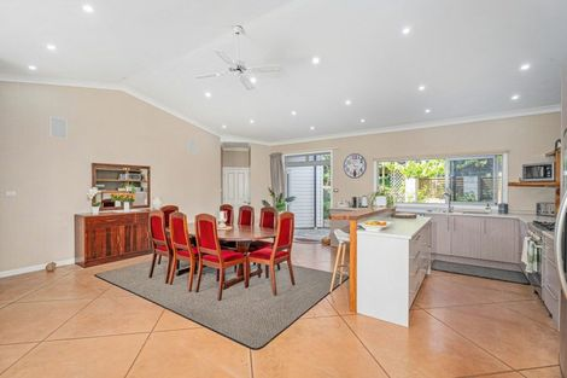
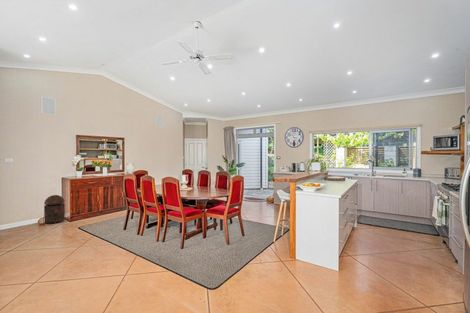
+ trash can [43,194,66,225]
